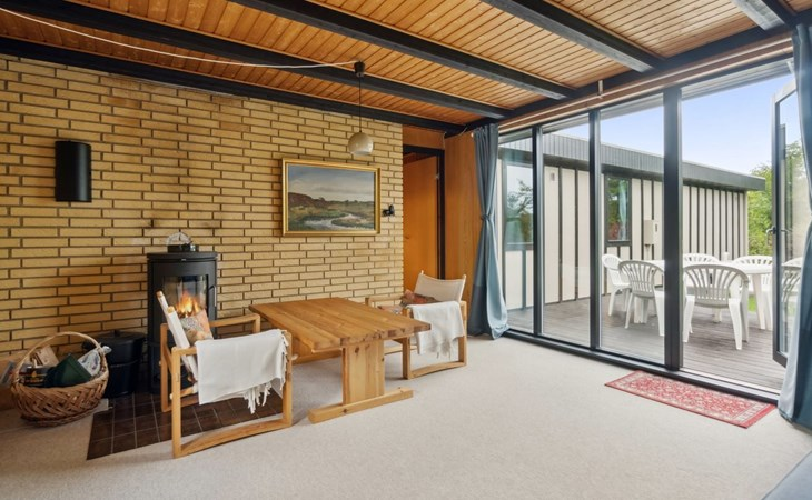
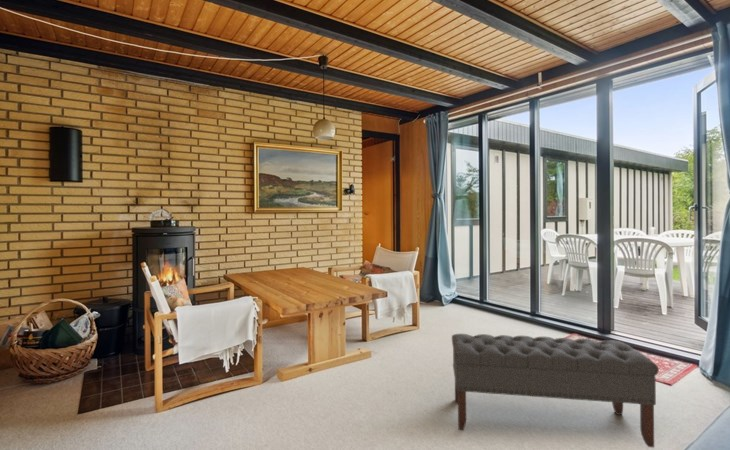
+ bench [451,333,660,449]
